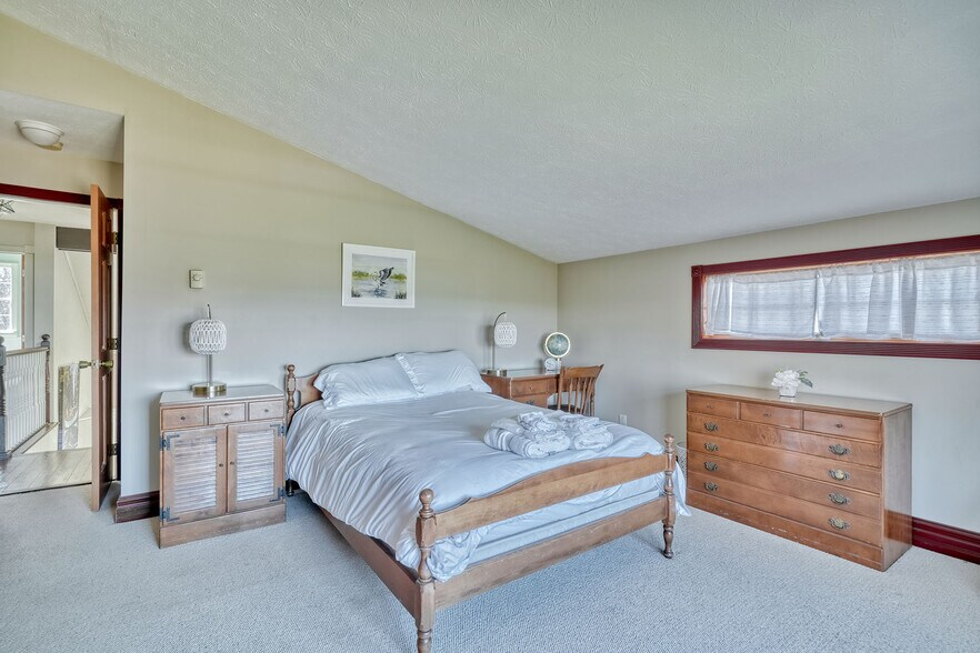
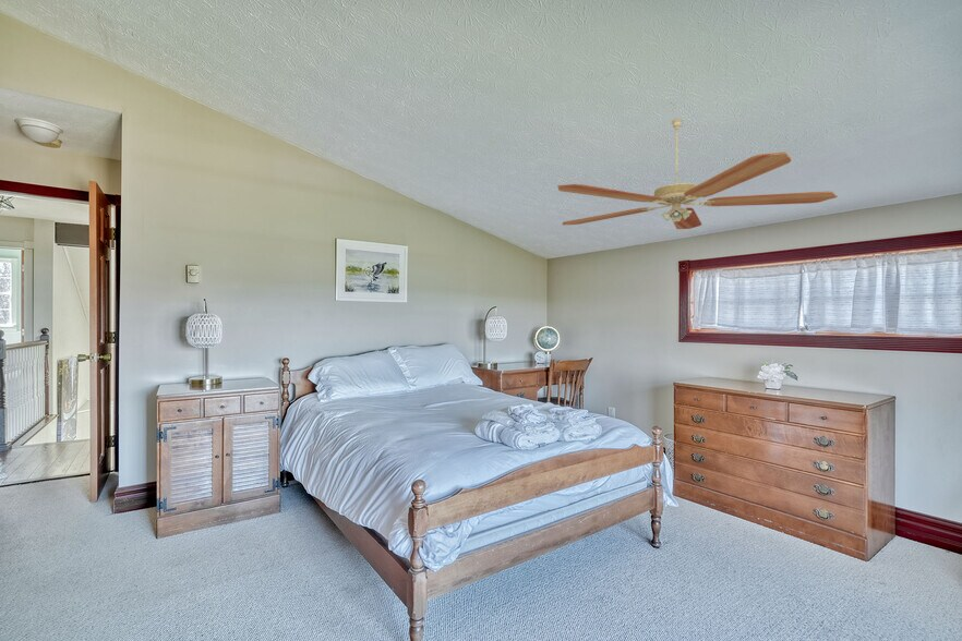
+ ceiling fan [556,118,839,230]
